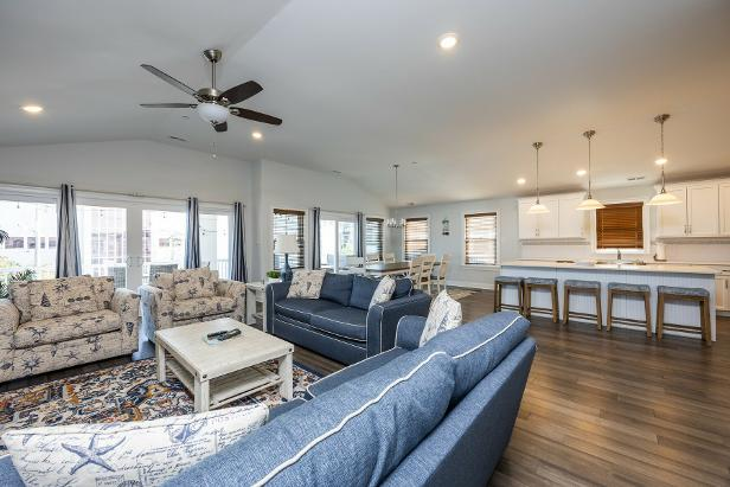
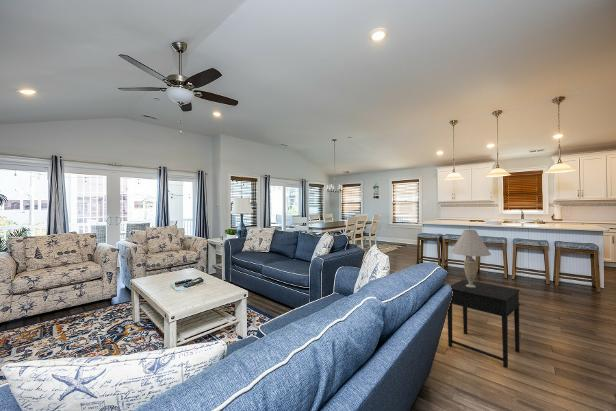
+ table lamp [450,229,492,288]
+ side table [446,279,521,369]
